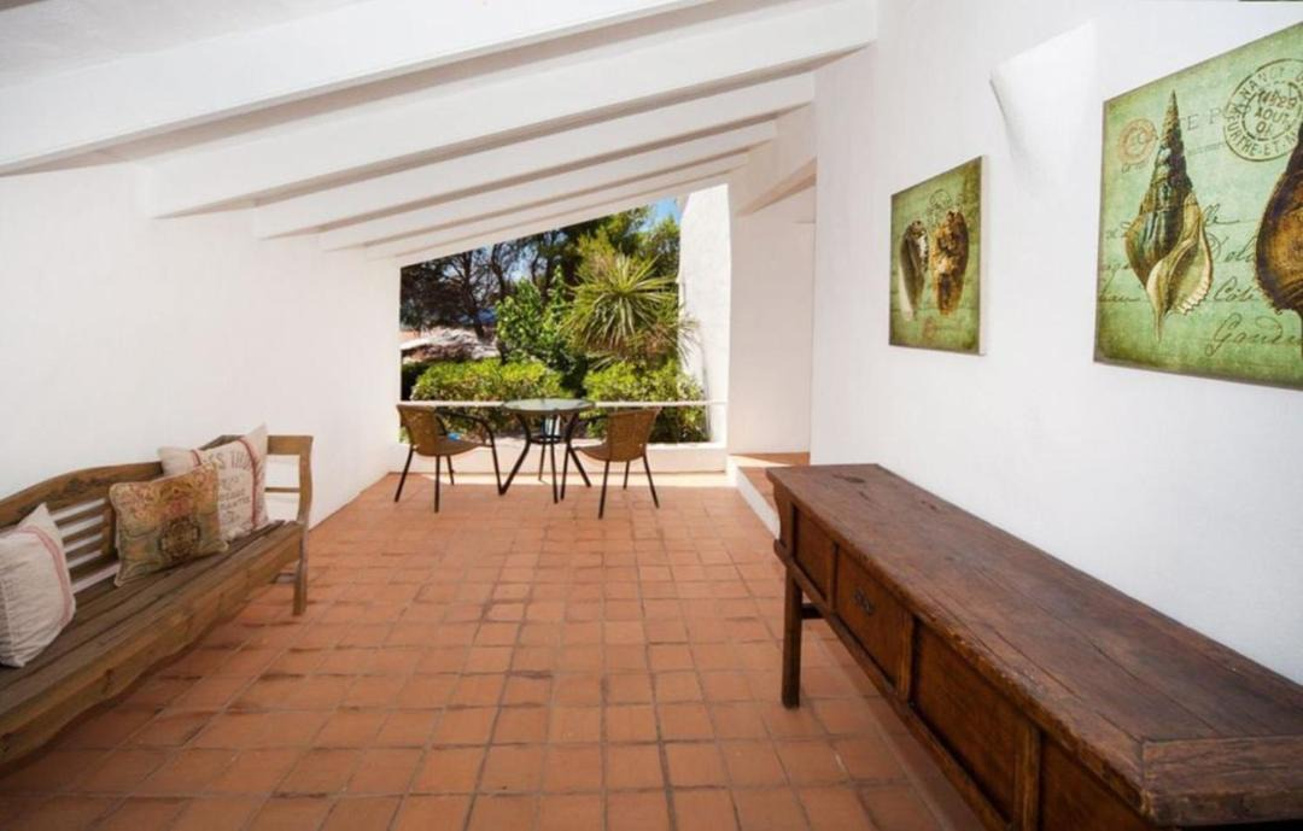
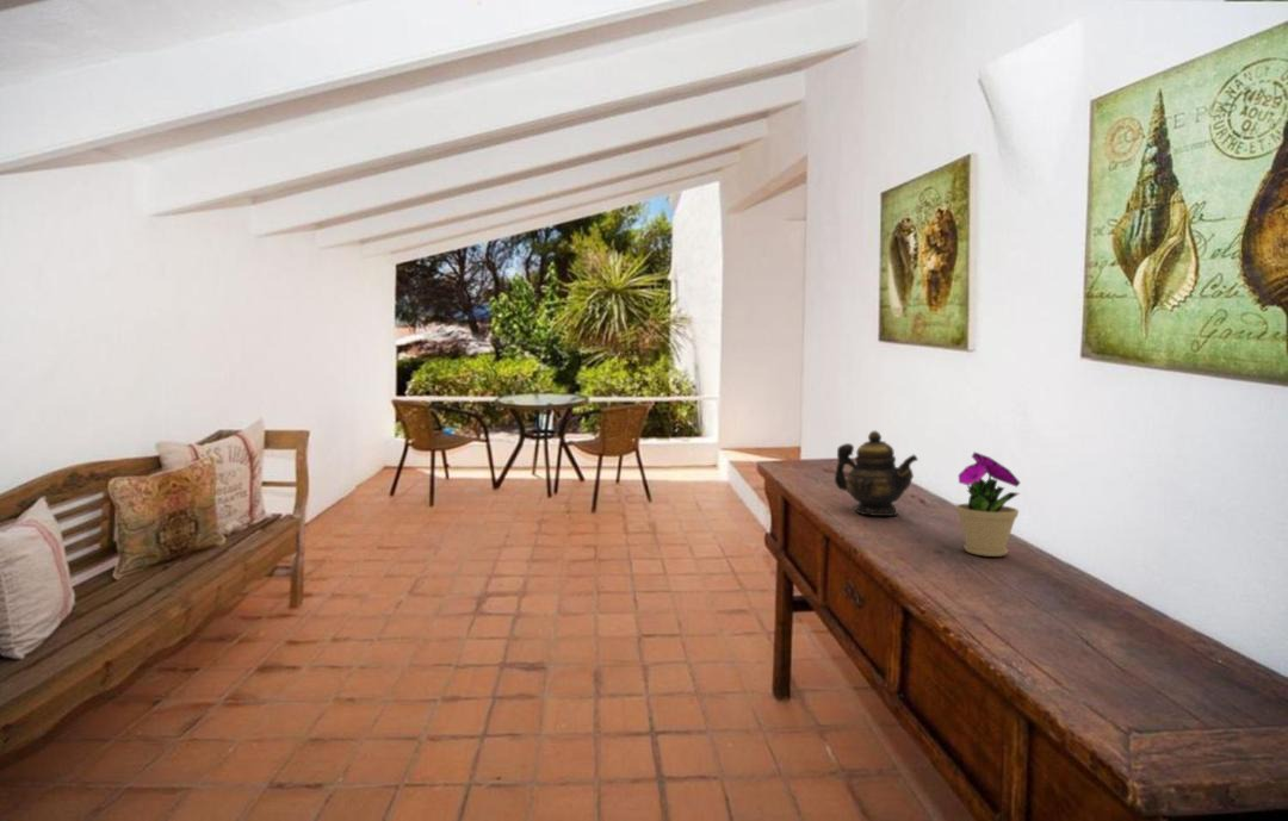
+ teapot [834,430,919,517]
+ flower pot [954,450,1022,558]
